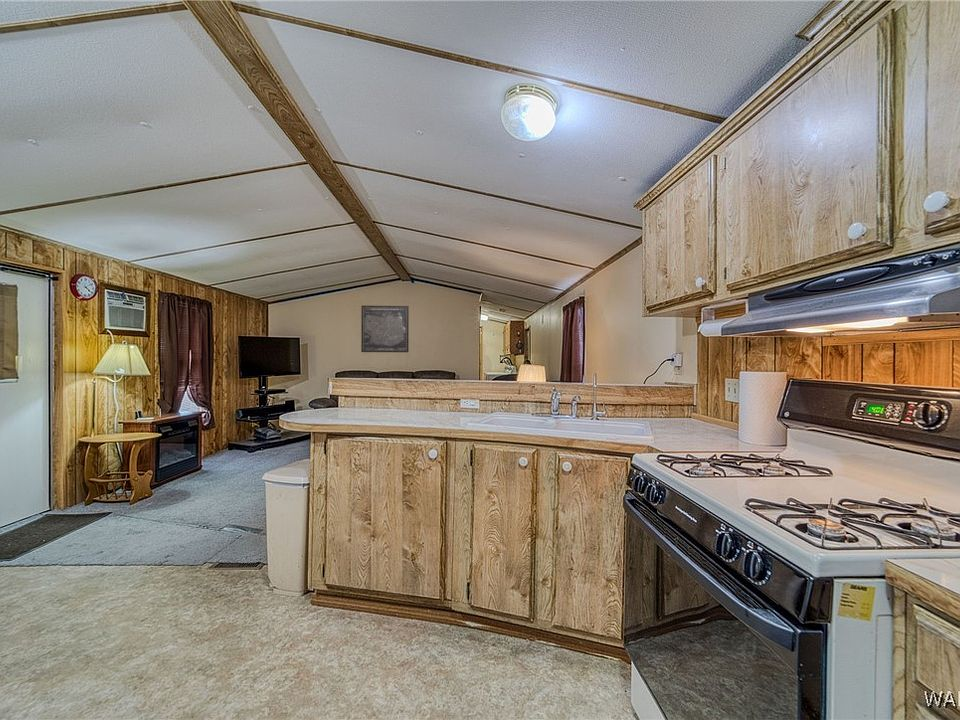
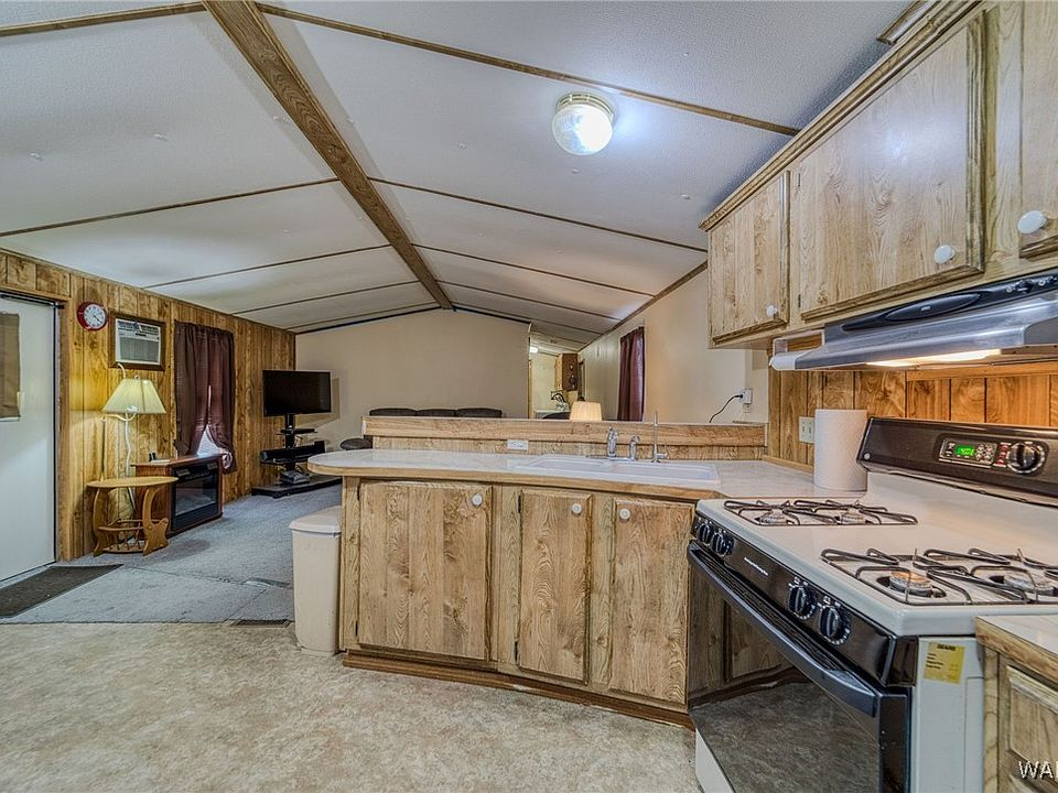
- wall art [360,305,410,353]
